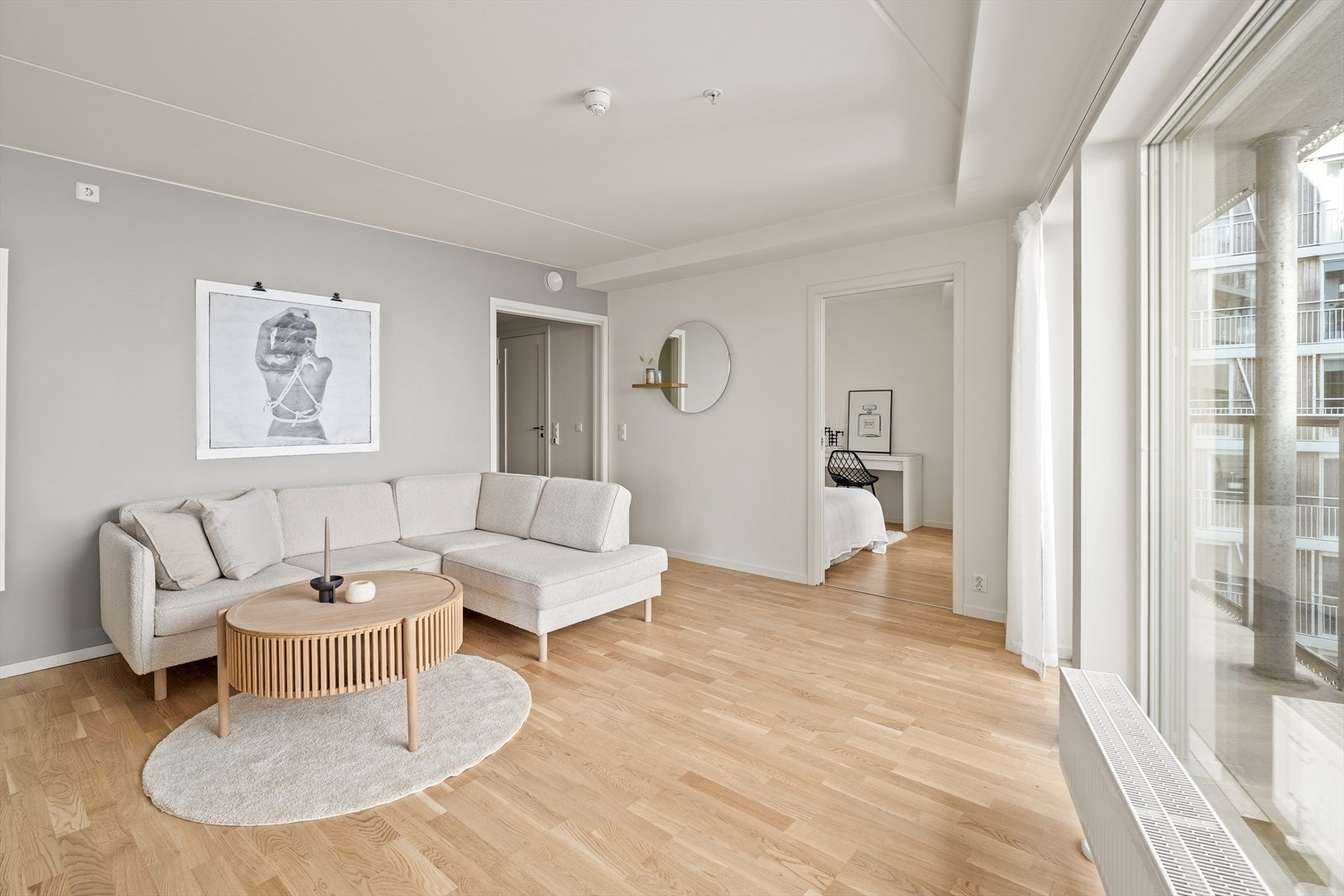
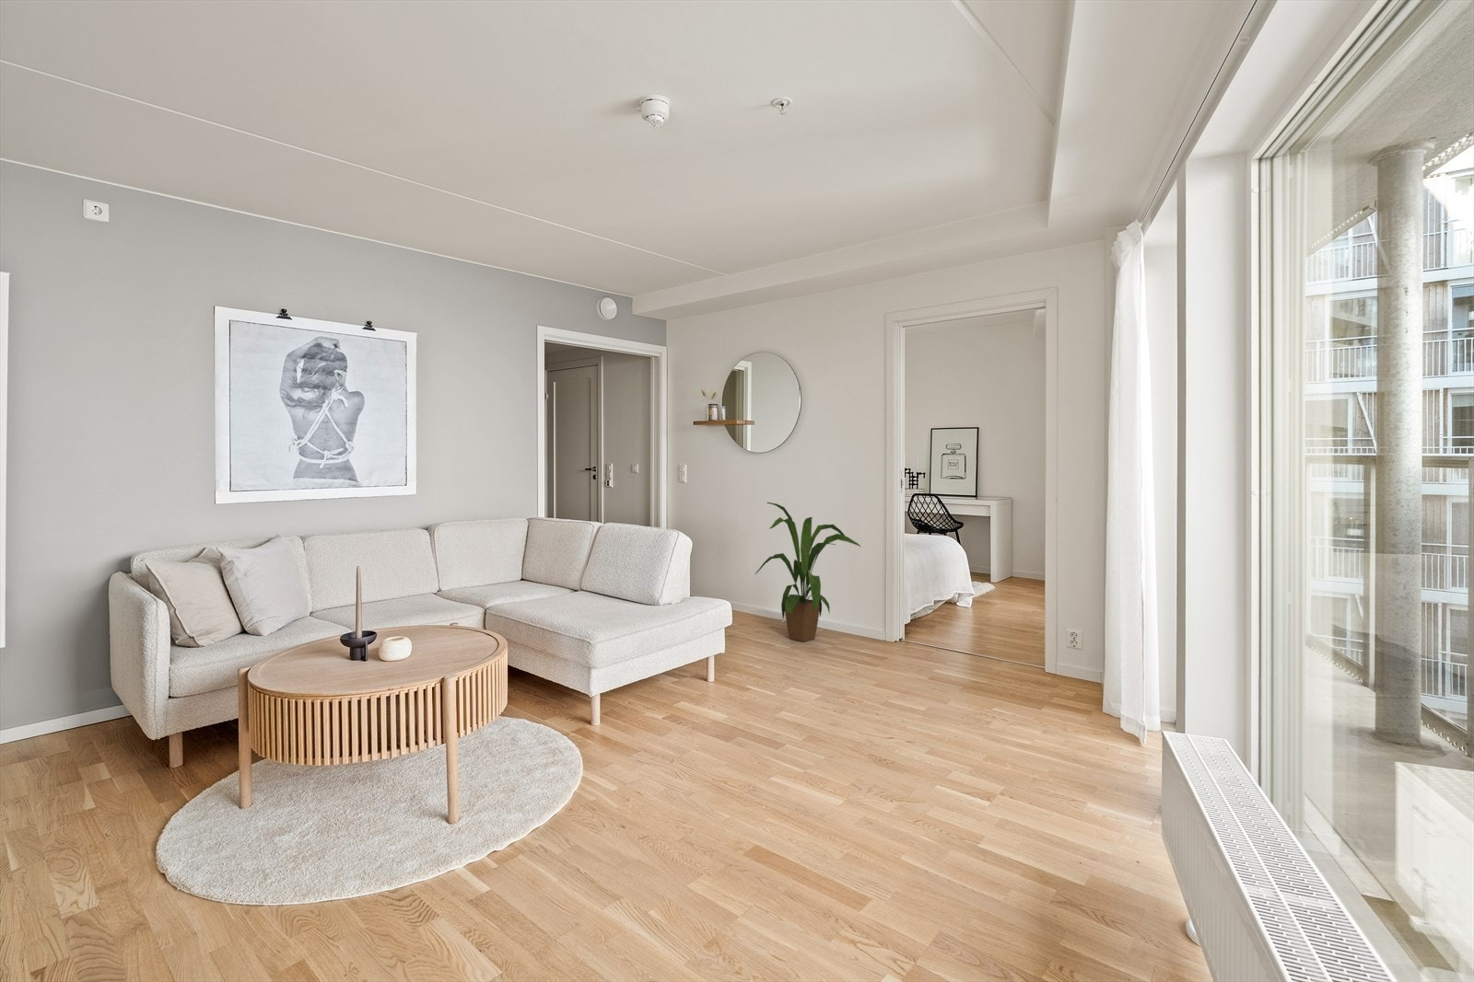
+ house plant [755,502,861,642]
